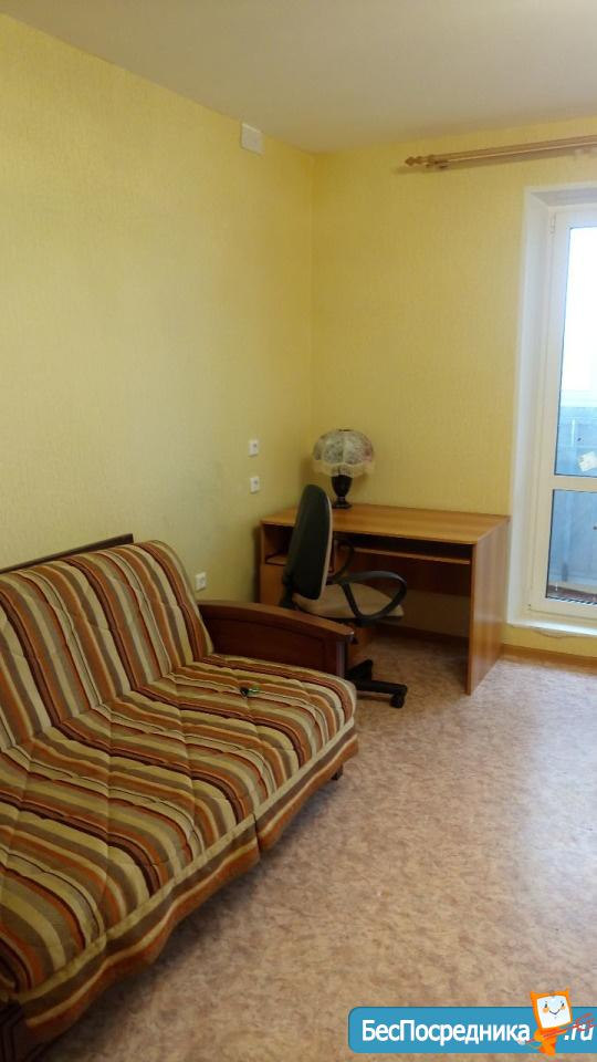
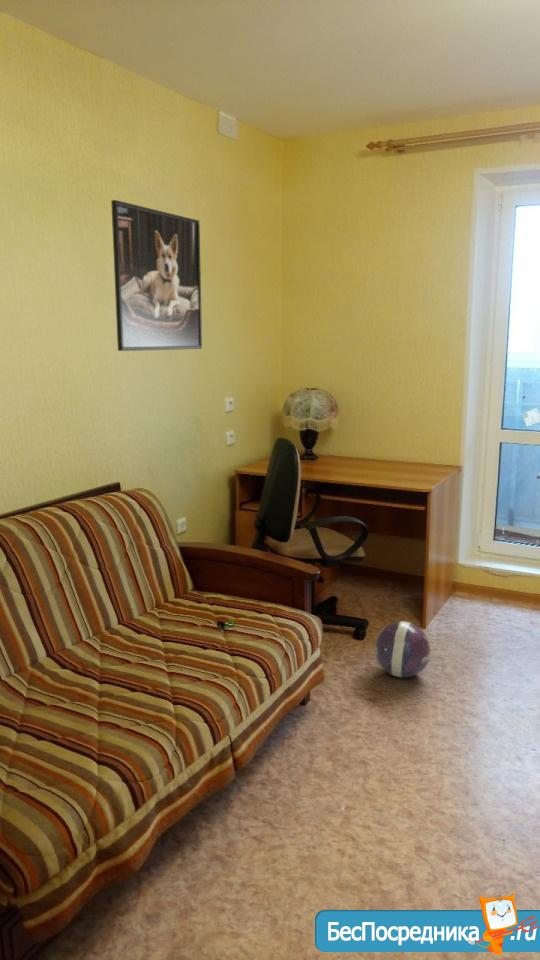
+ ball [374,620,431,678]
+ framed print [110,199,203,352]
